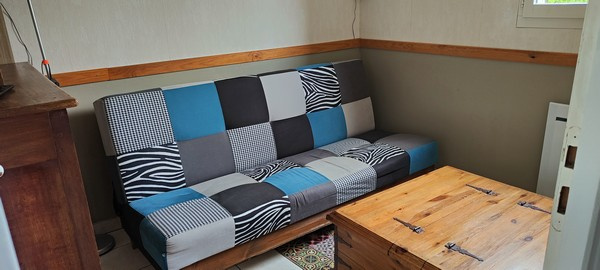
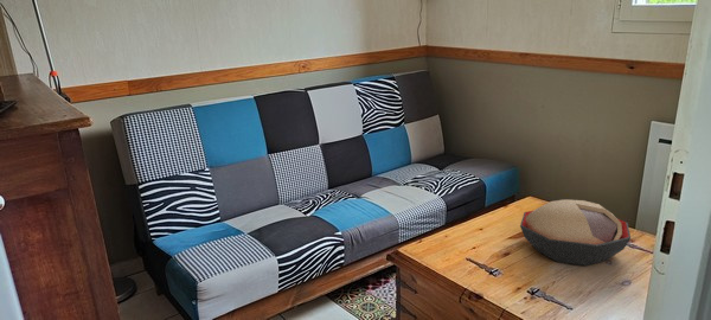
+ decorative bowl [519,198,632,267]
